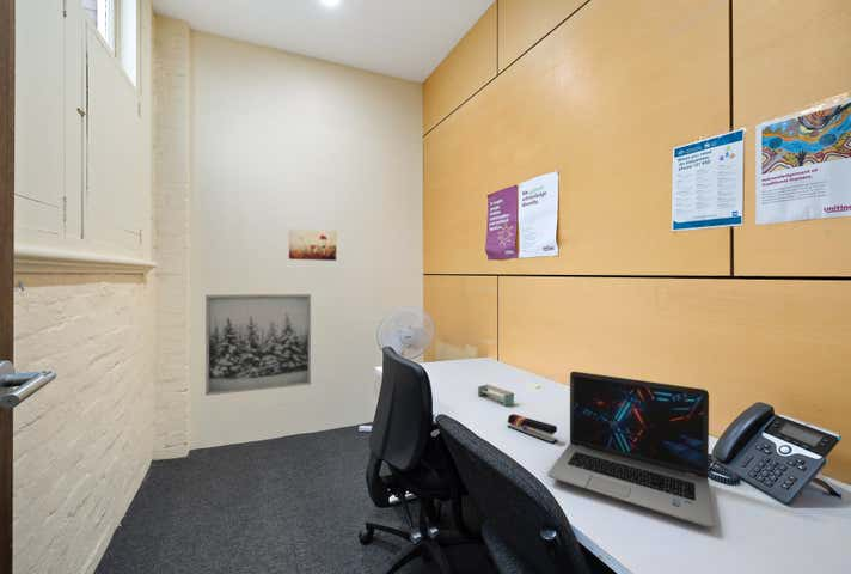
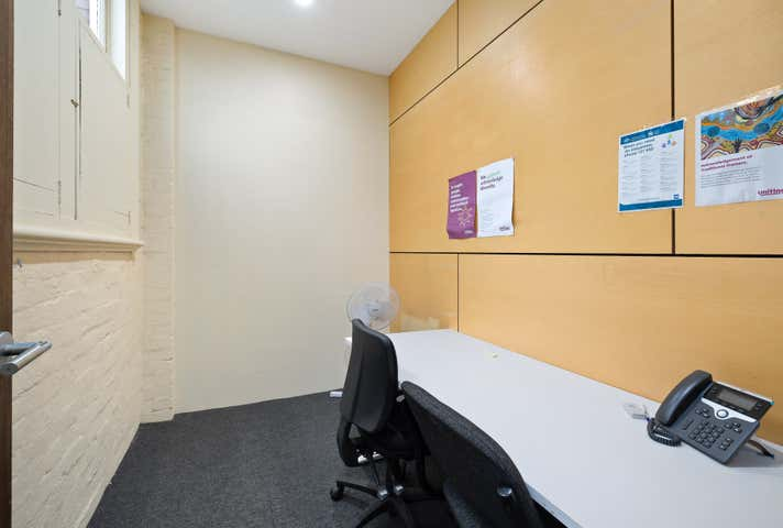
- laptop [546,371,715,529]
- shelf [477,383,515,407]
- wall art [288,227,337,262]
- wall art [204,293,312,397]
- stapler [507,413,559,445]
